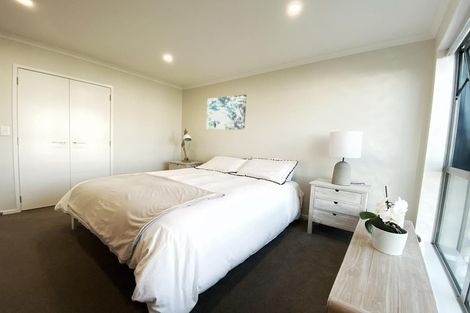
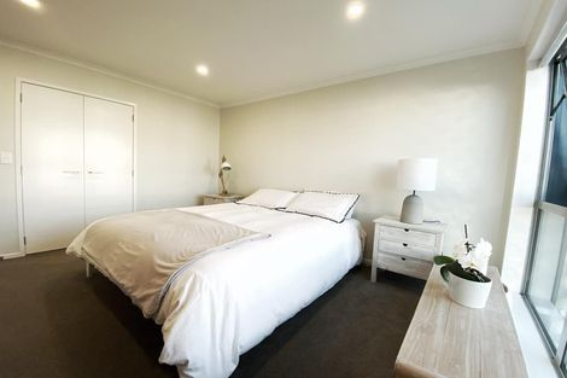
- wall art [205,94,247,130]
